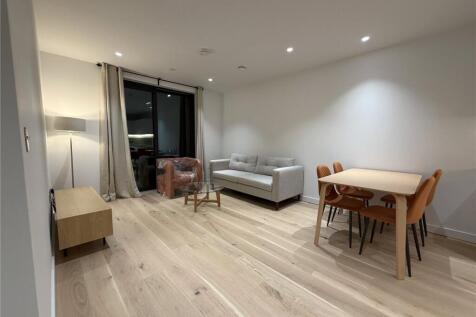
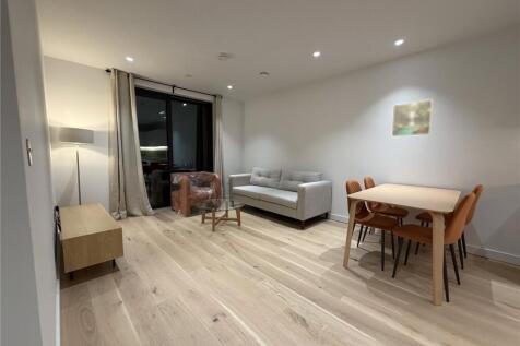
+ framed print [390,98,434,138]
